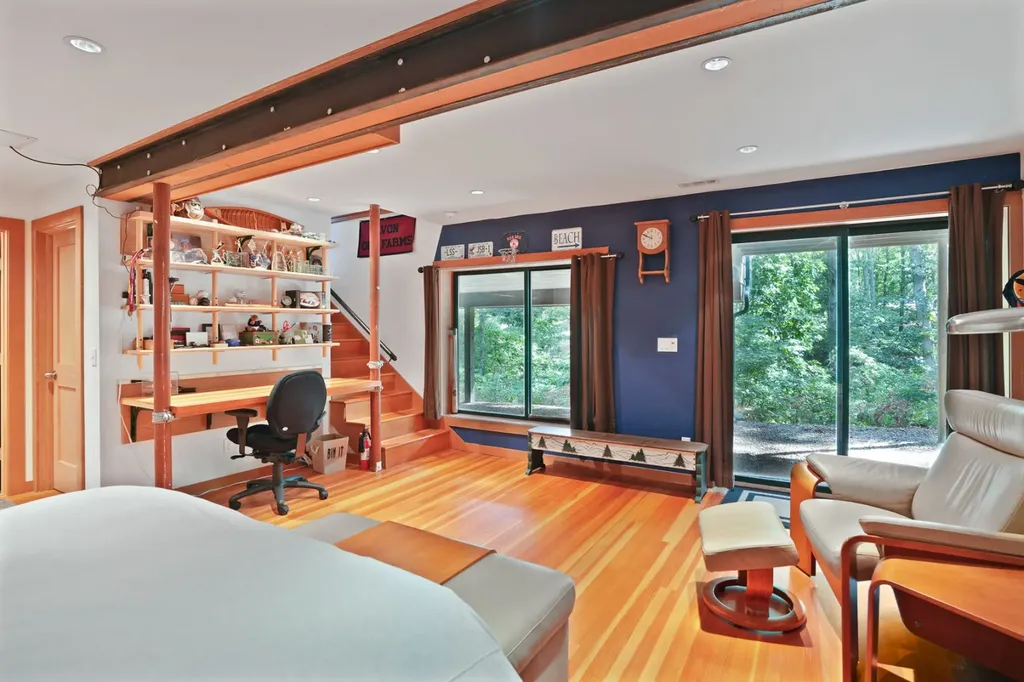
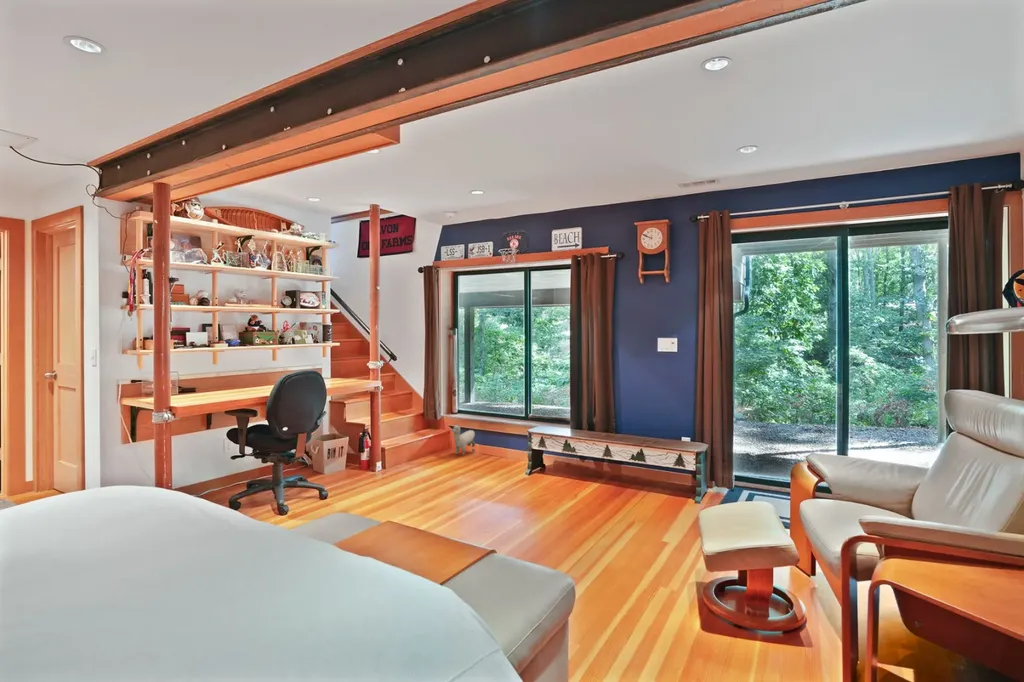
+ plush toy [451,422,476,456]
